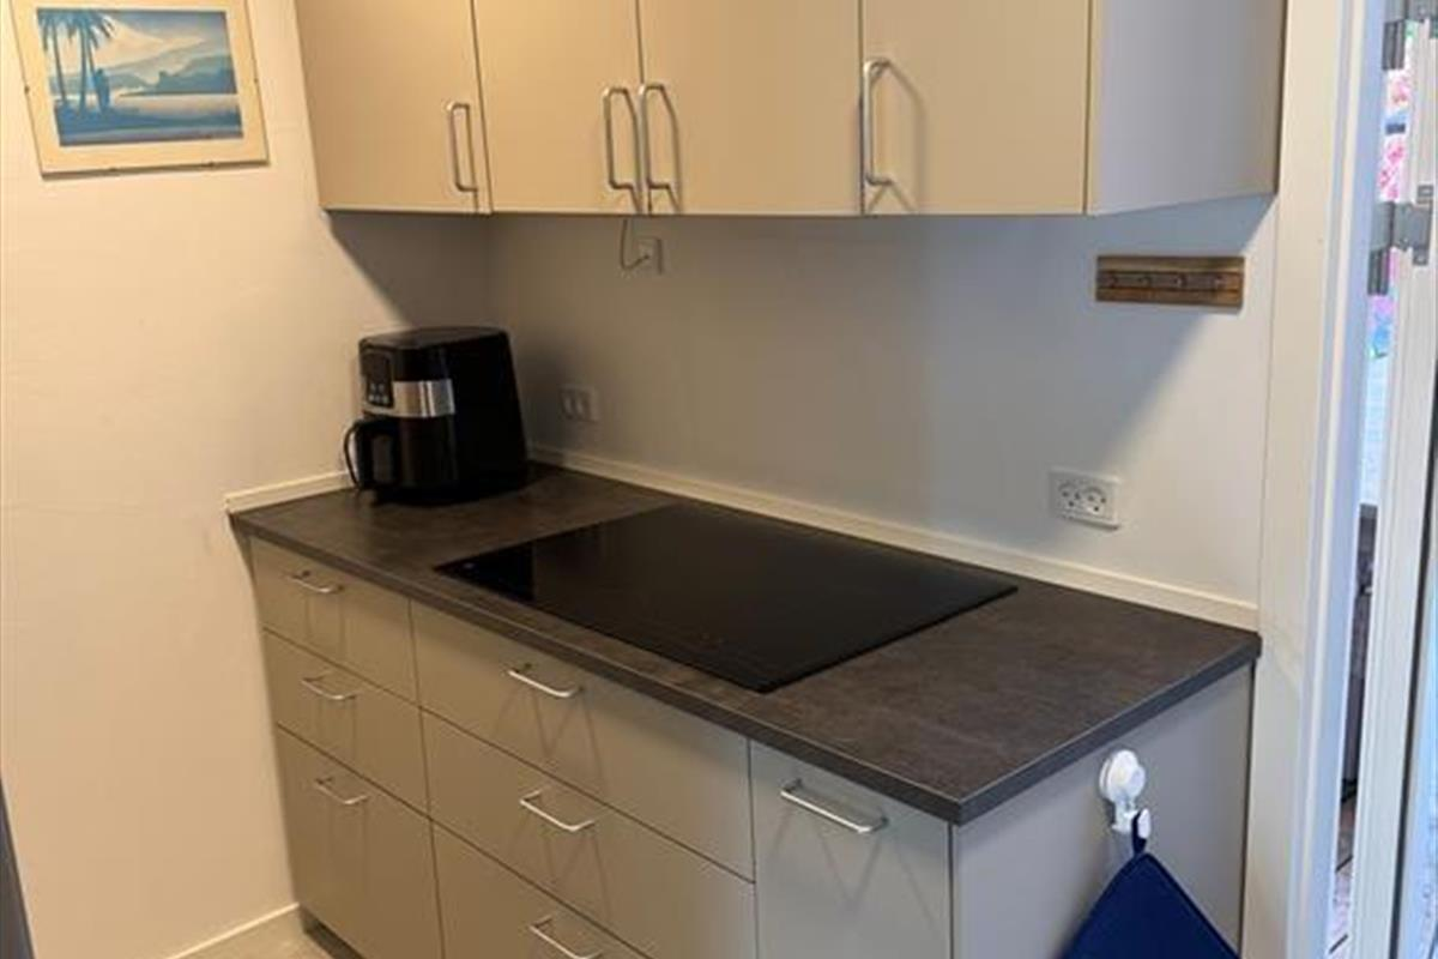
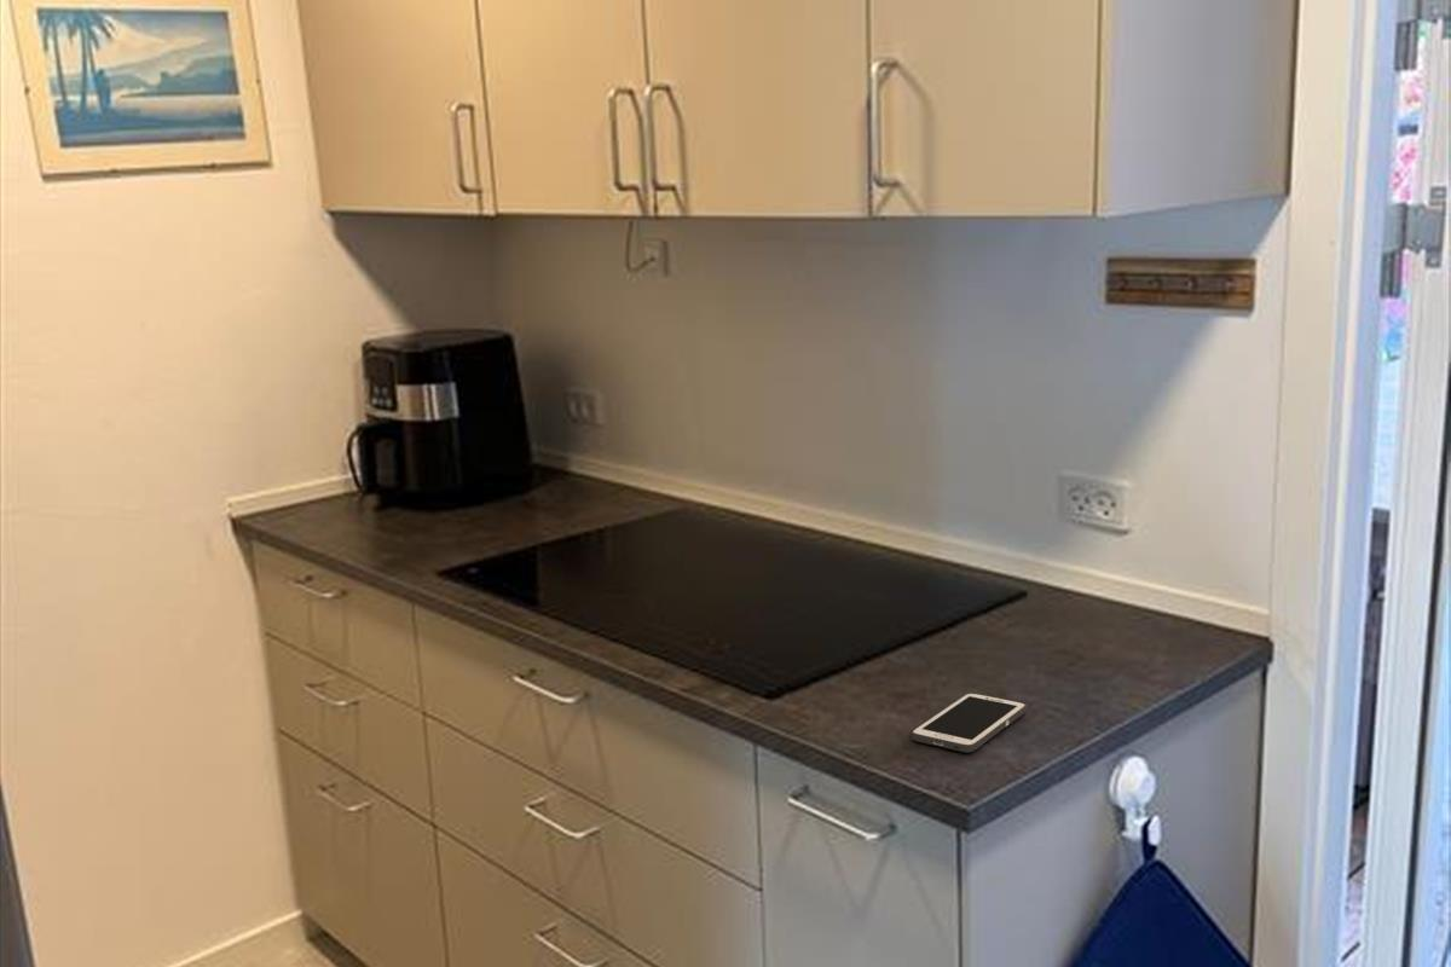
+ cell phone [909,691,1028,753]
